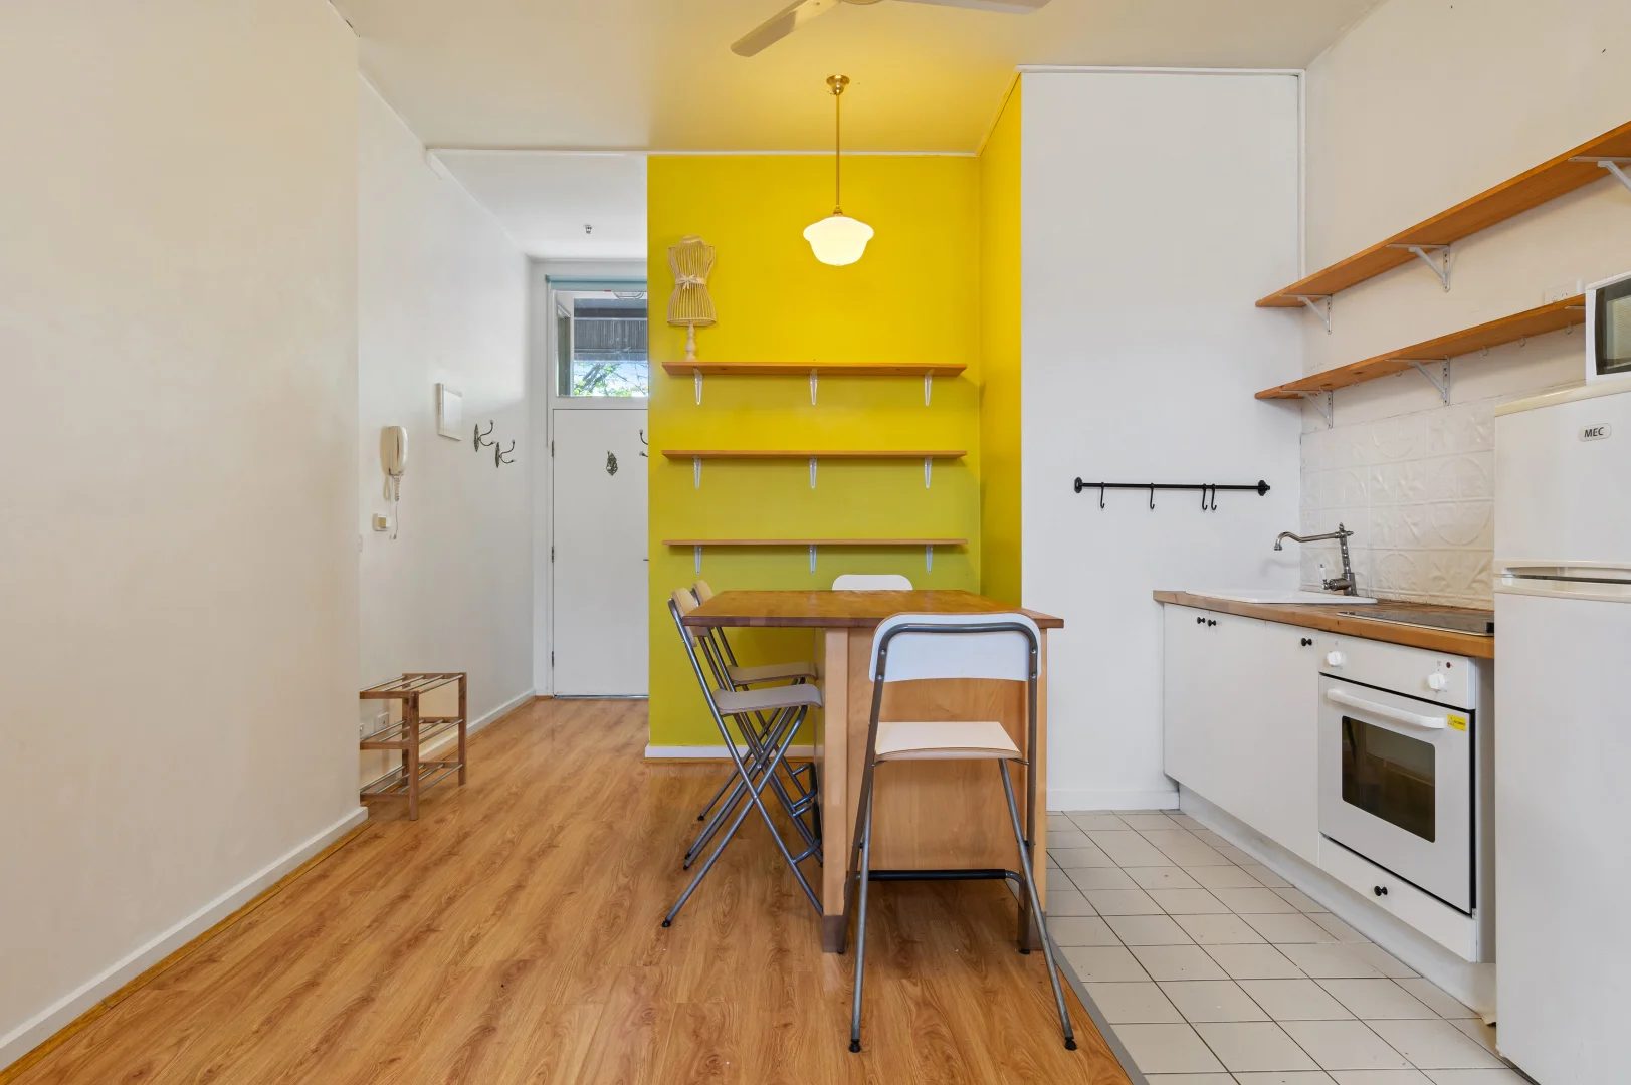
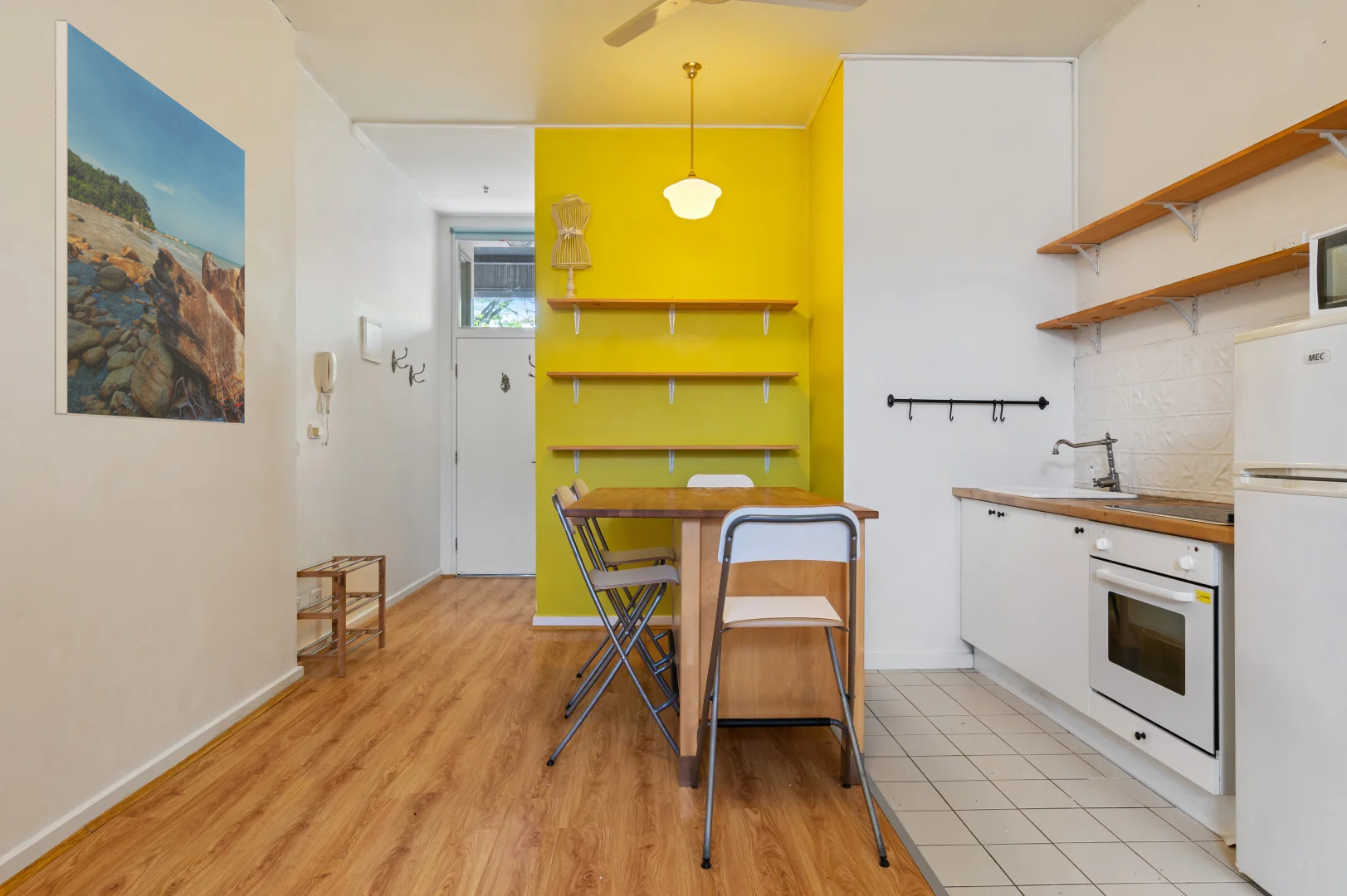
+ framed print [54,19,246,426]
